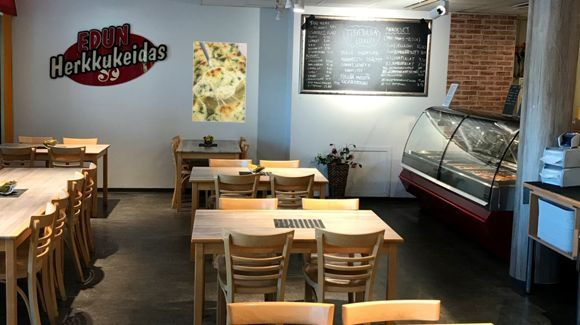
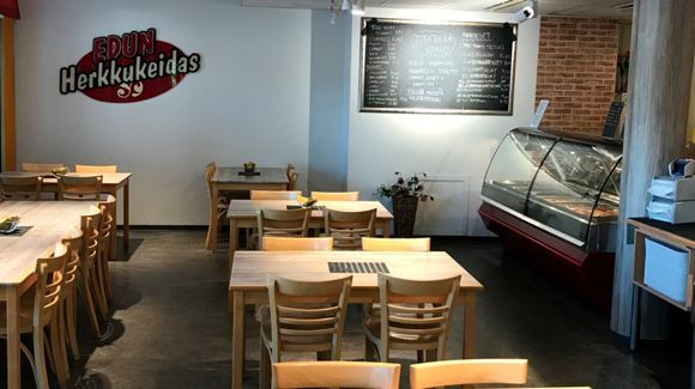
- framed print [191,41,248,123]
